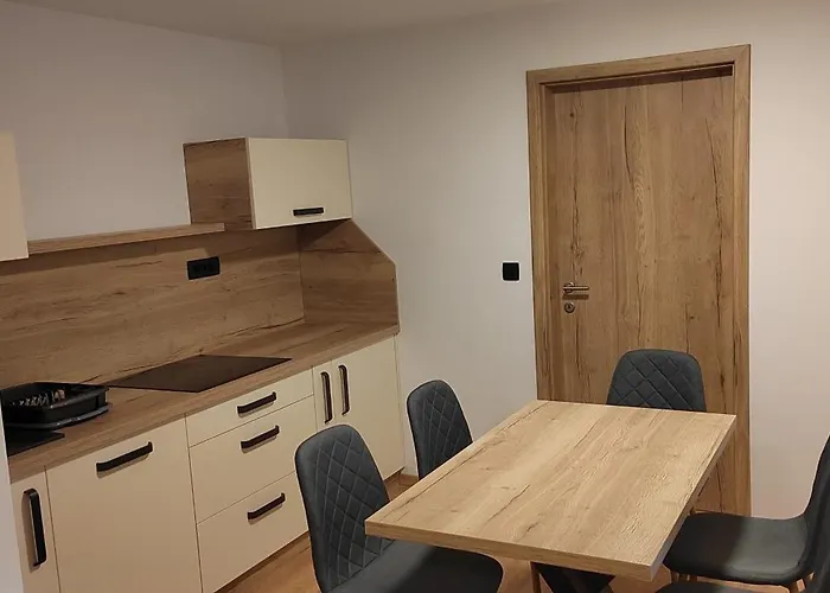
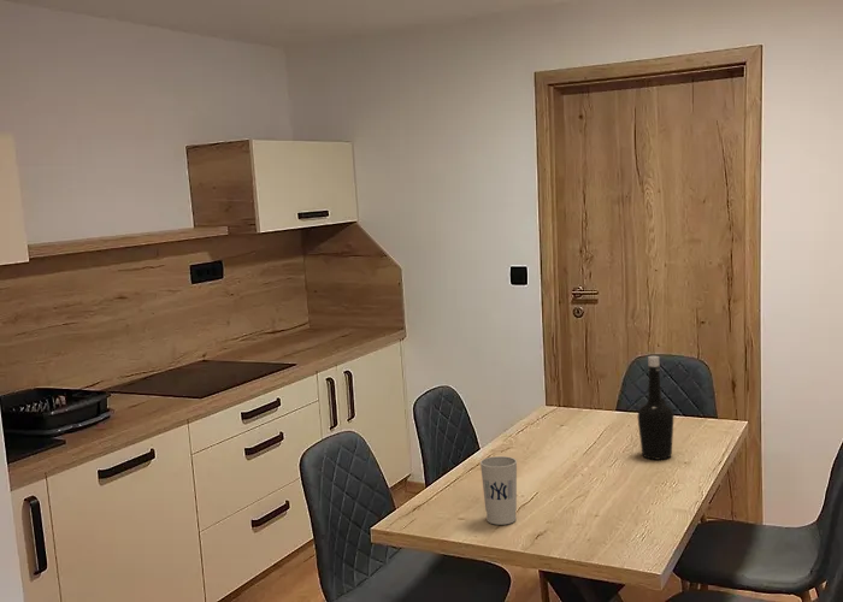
+ bottle [637,355,674,461]
+ cup [479,455,518,526]
